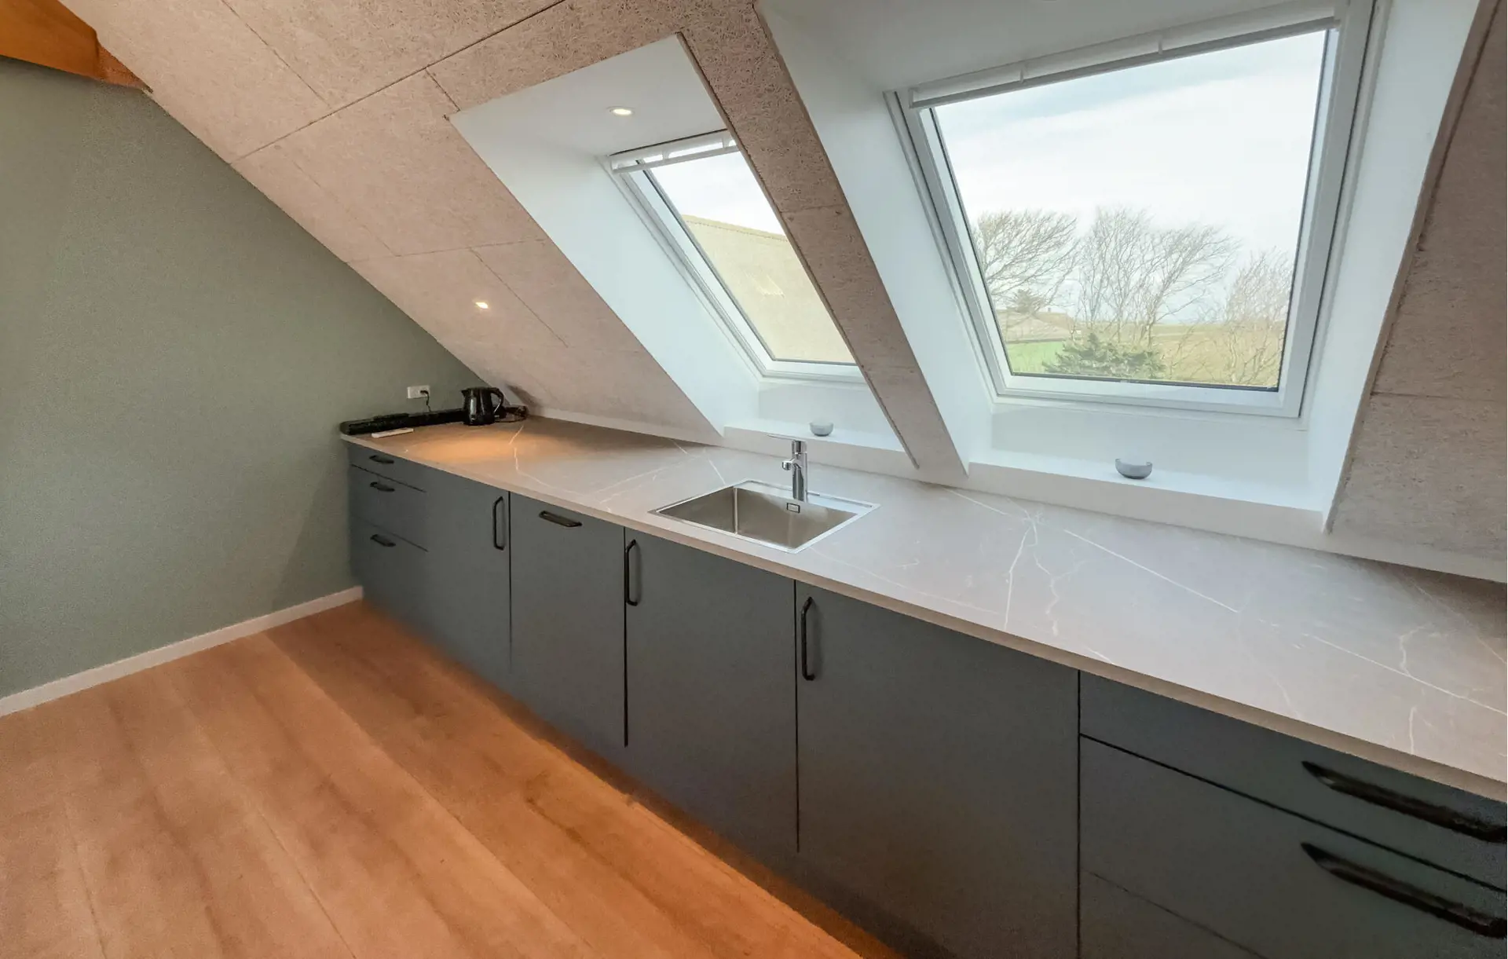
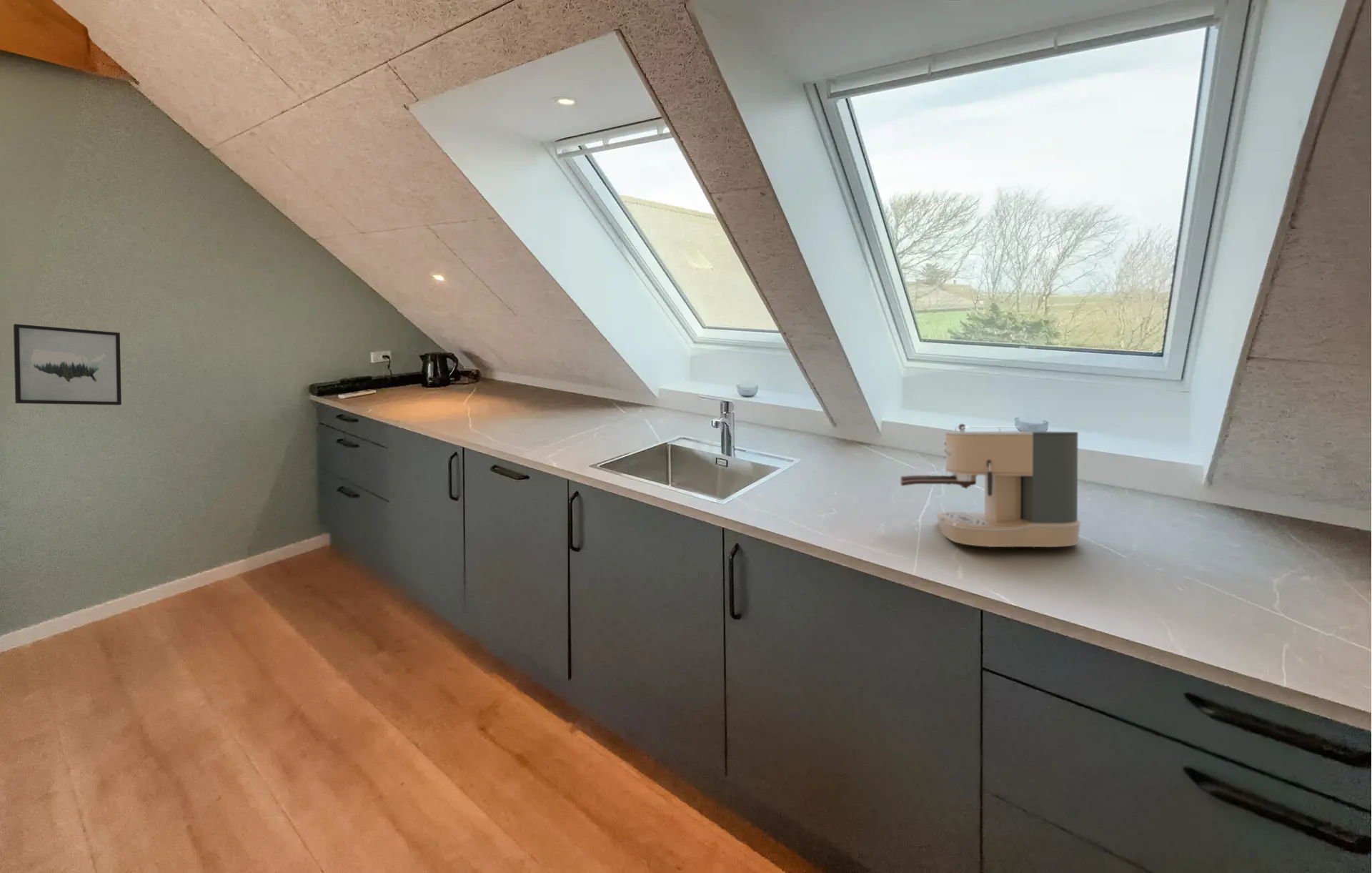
+ coffee maker [900,423,1082,548]
+ wall art [13,323,122,406]
